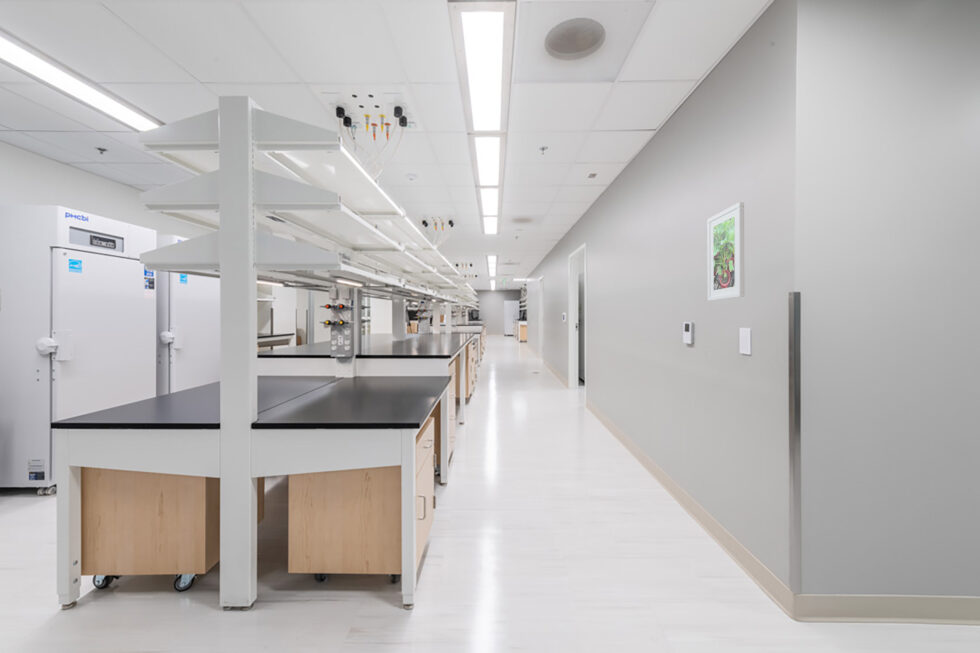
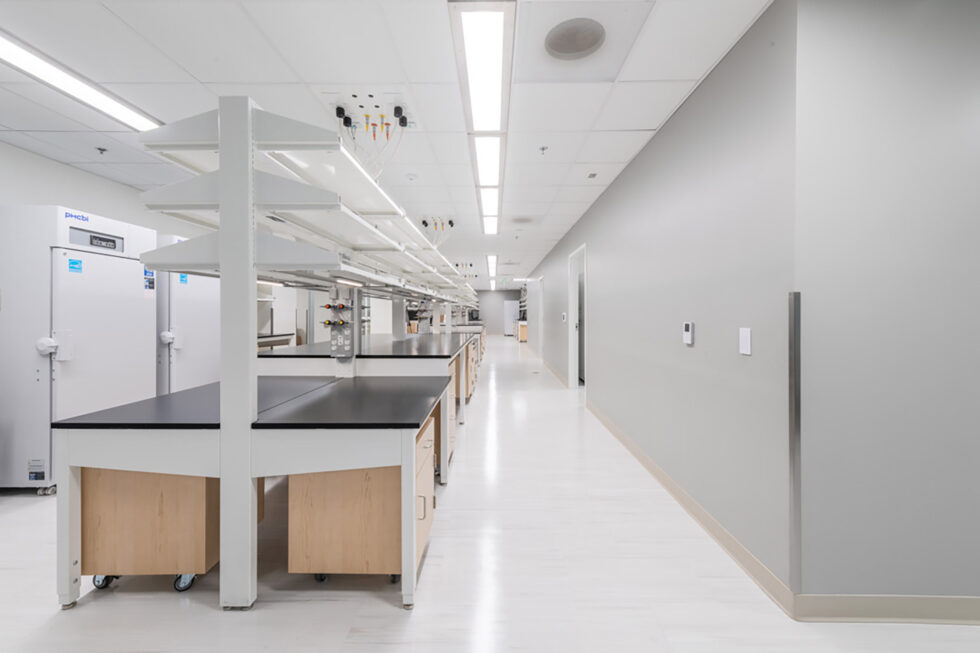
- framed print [707,201,745,302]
